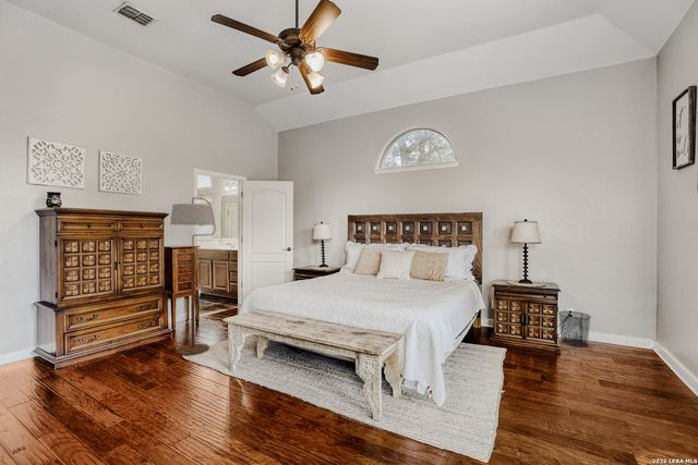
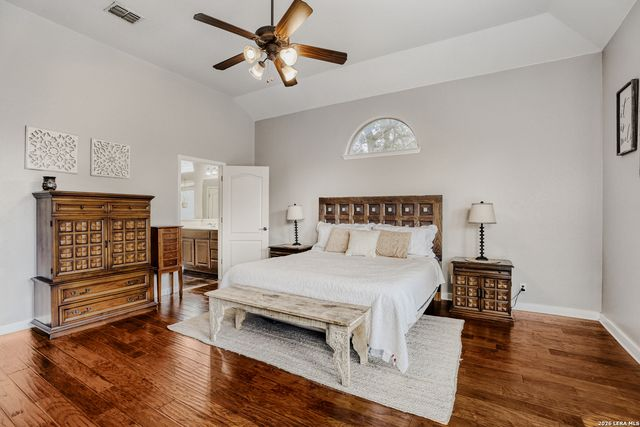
- floor lamp [169,196,217,356]
- waste bin [557,310,592,348]
